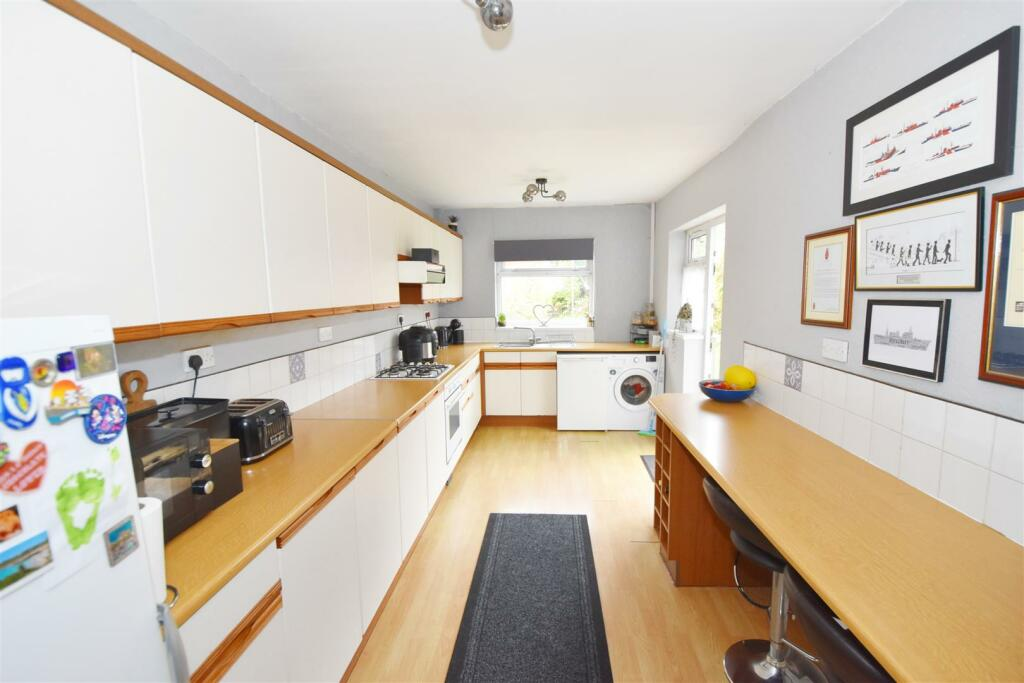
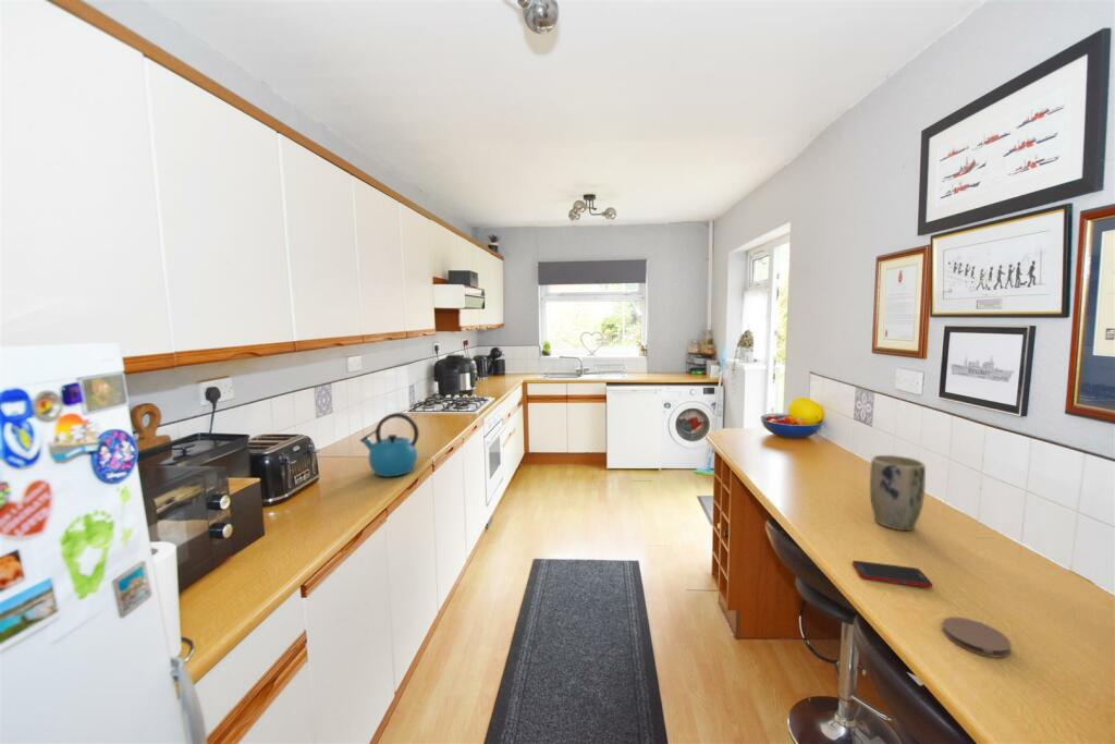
+ kettle [359,412,420,478]
+ cell phone [851,560,933,588]
+ plant pot [869,454,927,532]
+ coaster [941,615,1013,659]
